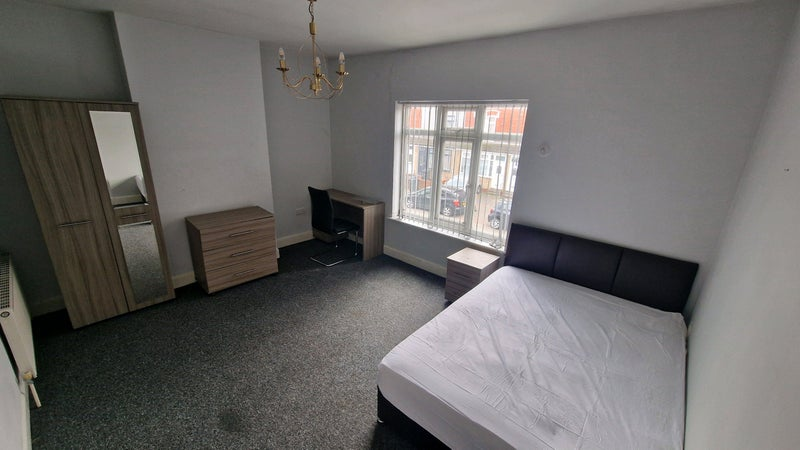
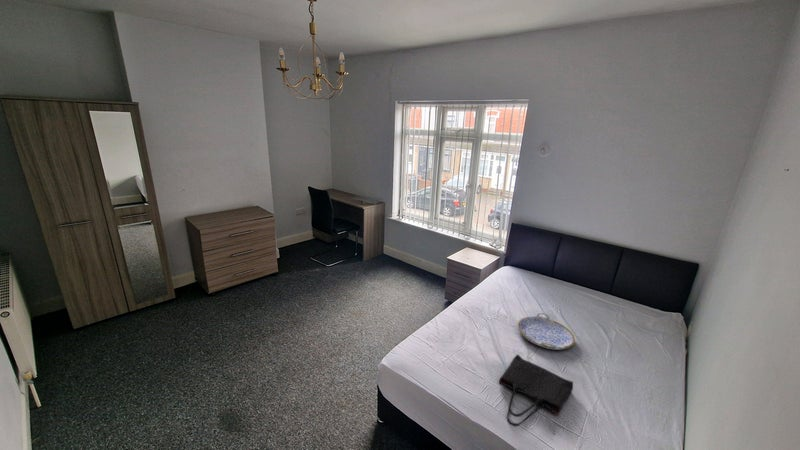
+ tote bag [498,353,574,427]
+ serving tray [516,312,576,351]
